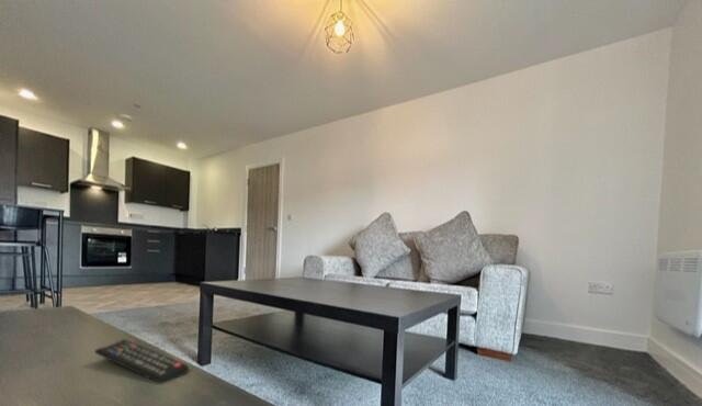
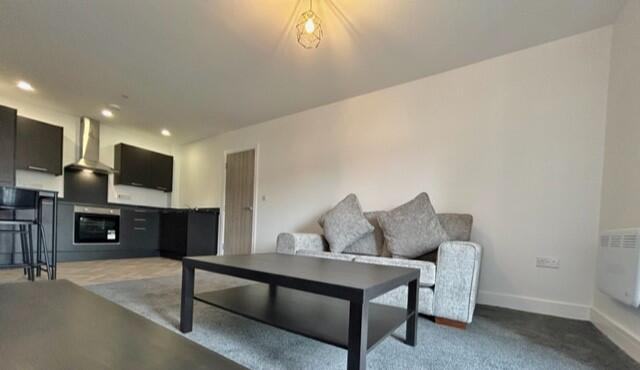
- remote control [93,338,190,384]
